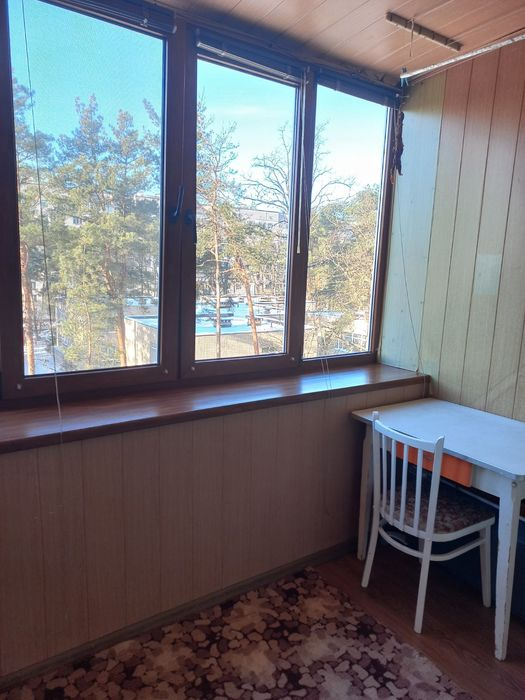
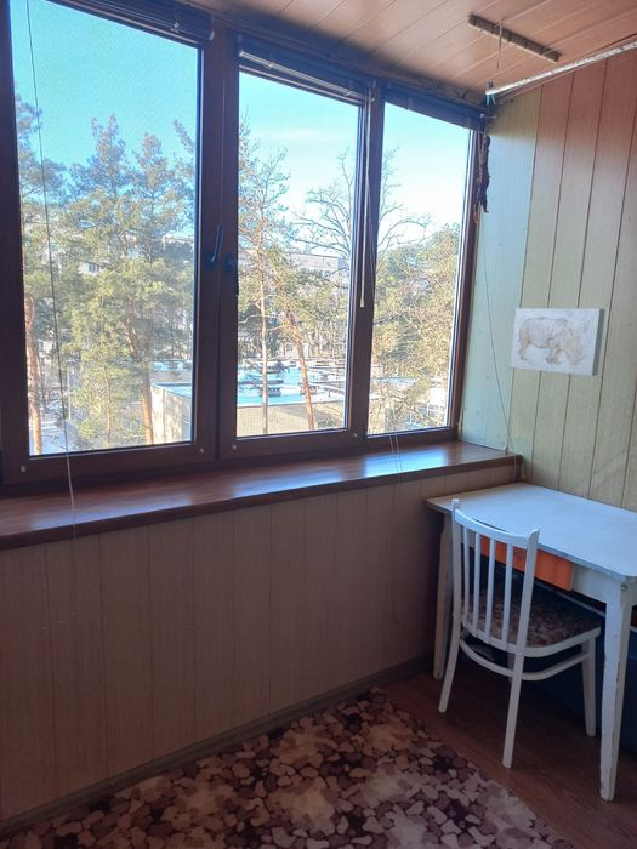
+ wall art [510,307,607,377]
